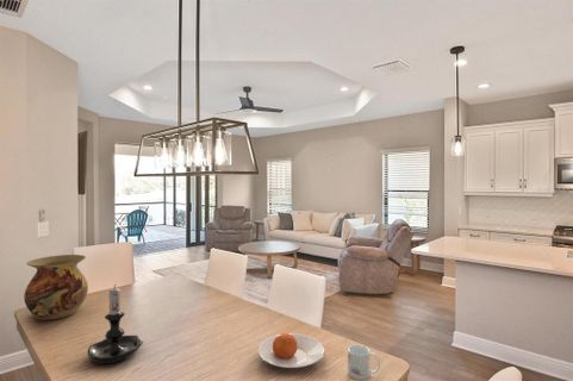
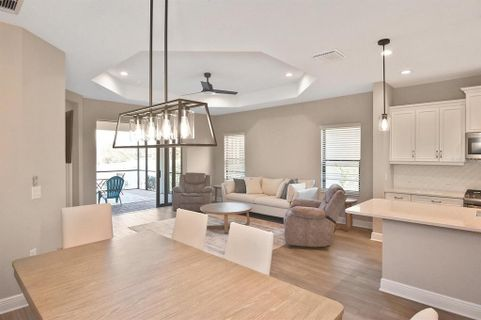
- vase [23,254,89,321]
- mug [347,344,381,381]
- plate [257,332,325,369]
- candle holder [87,283,144,364]
